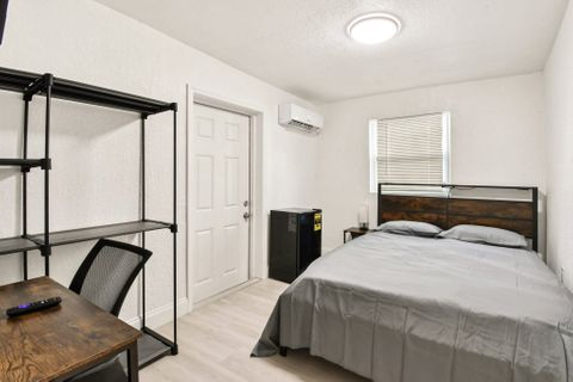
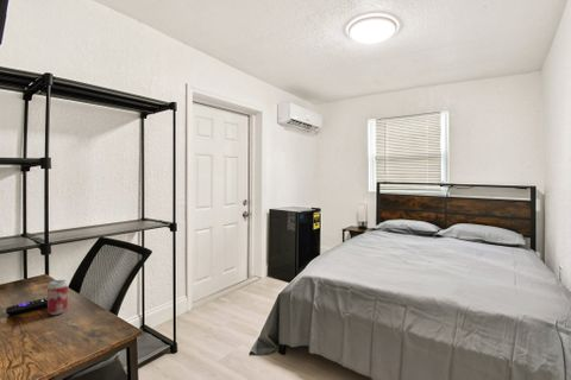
+ beverage can [46,279,69,316]
